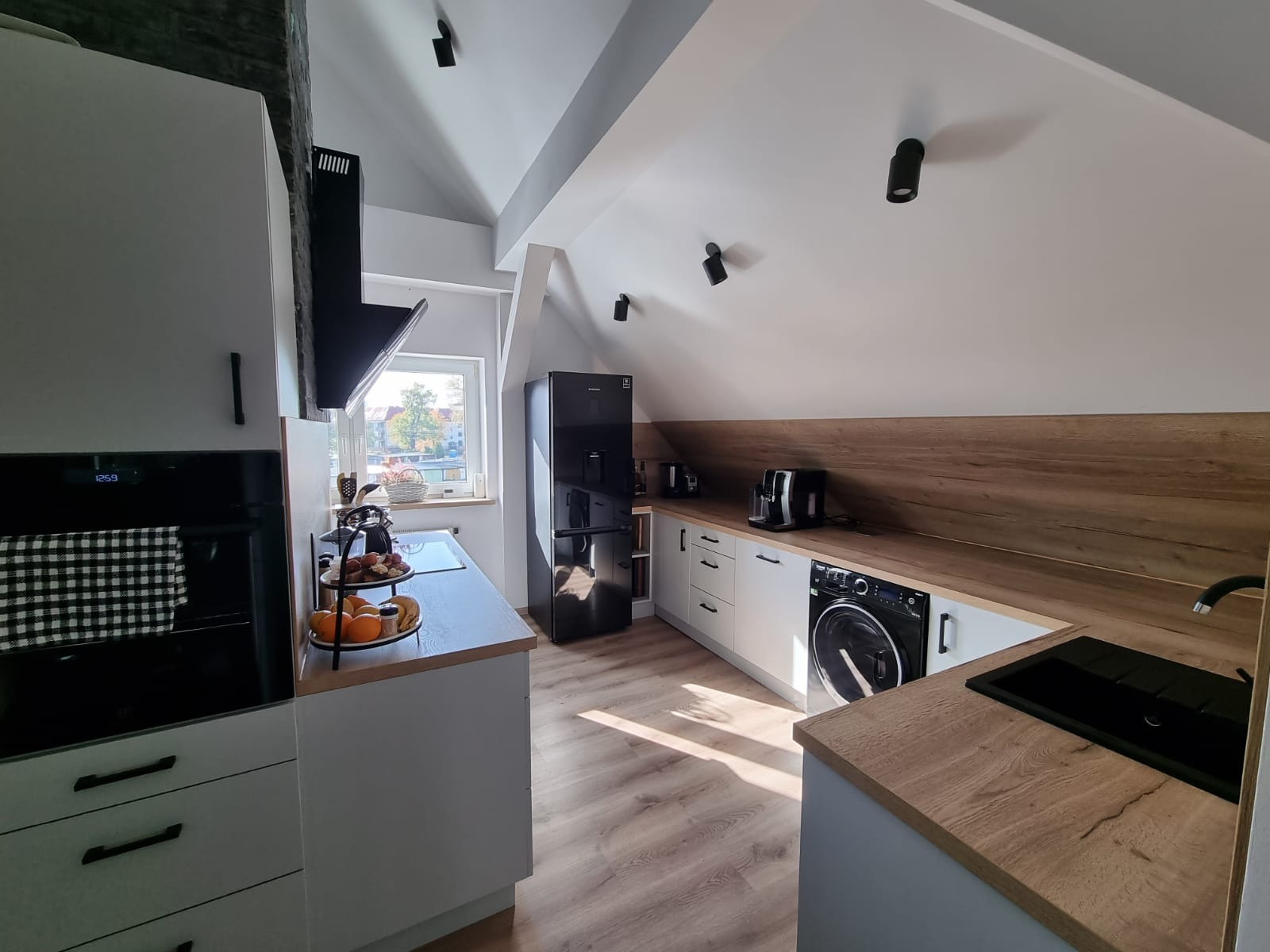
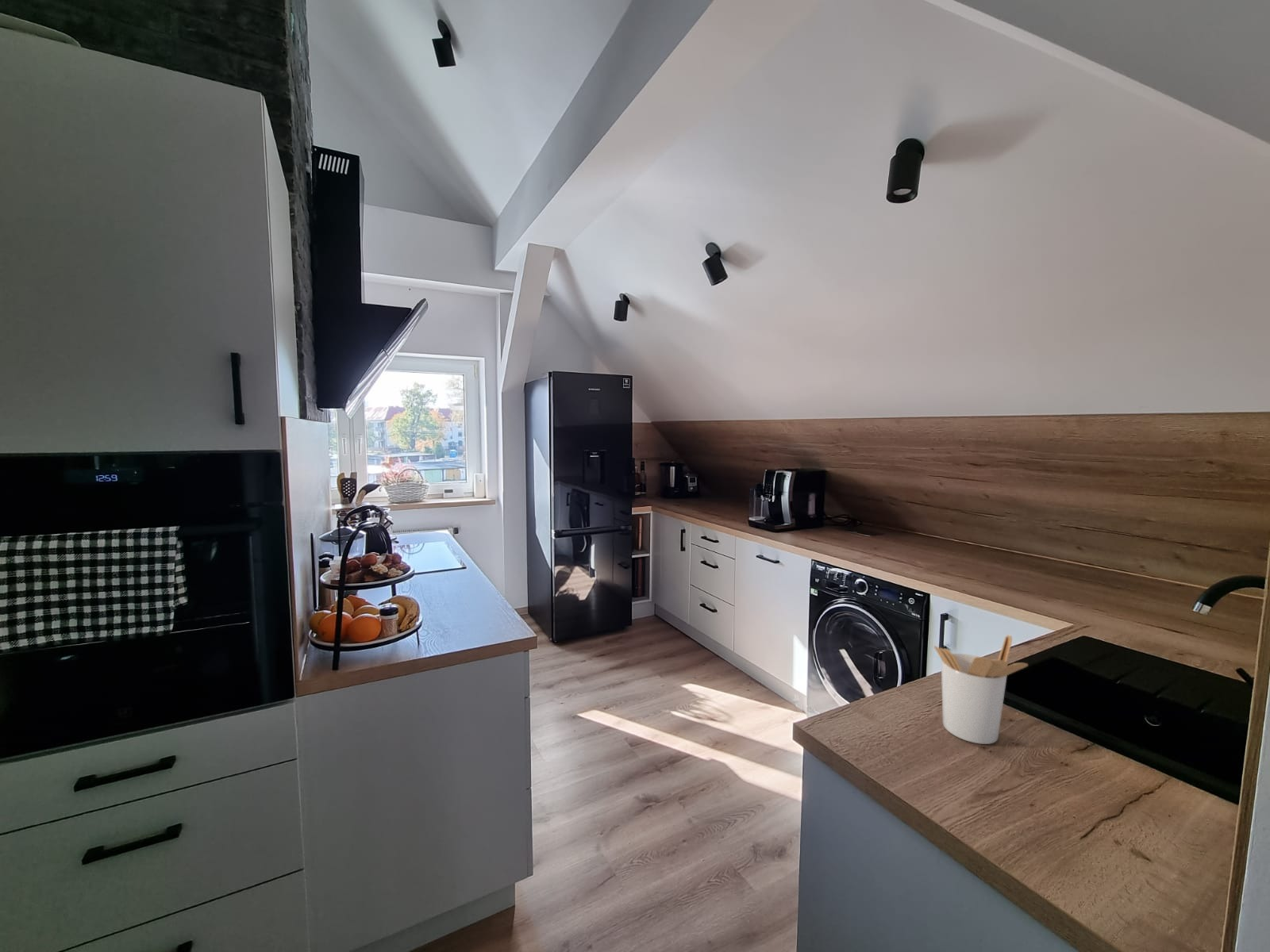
+ utensil holder [933,635,1029,745]
